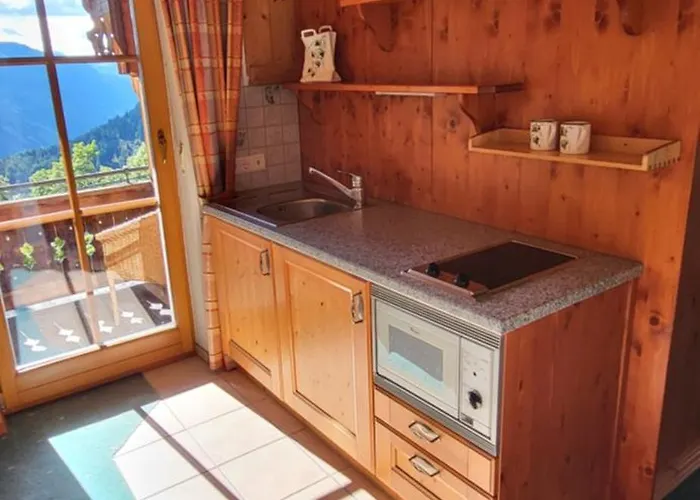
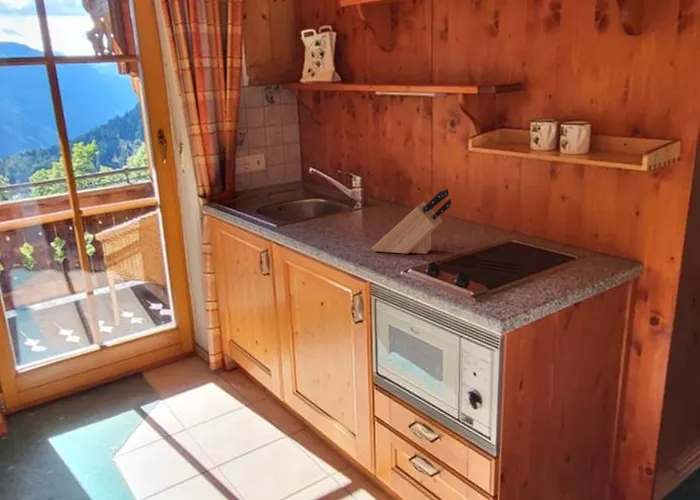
+ knife block [371,188,453,255]
